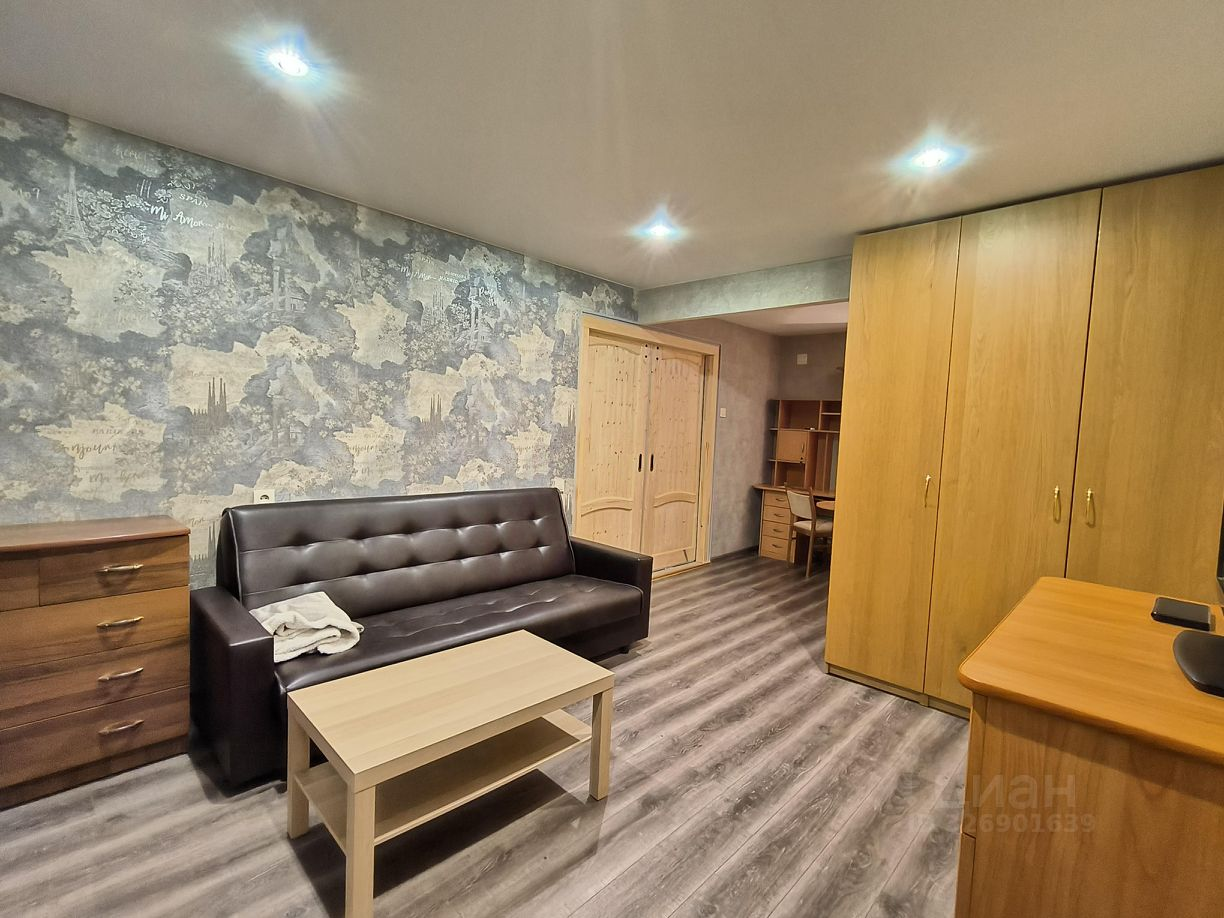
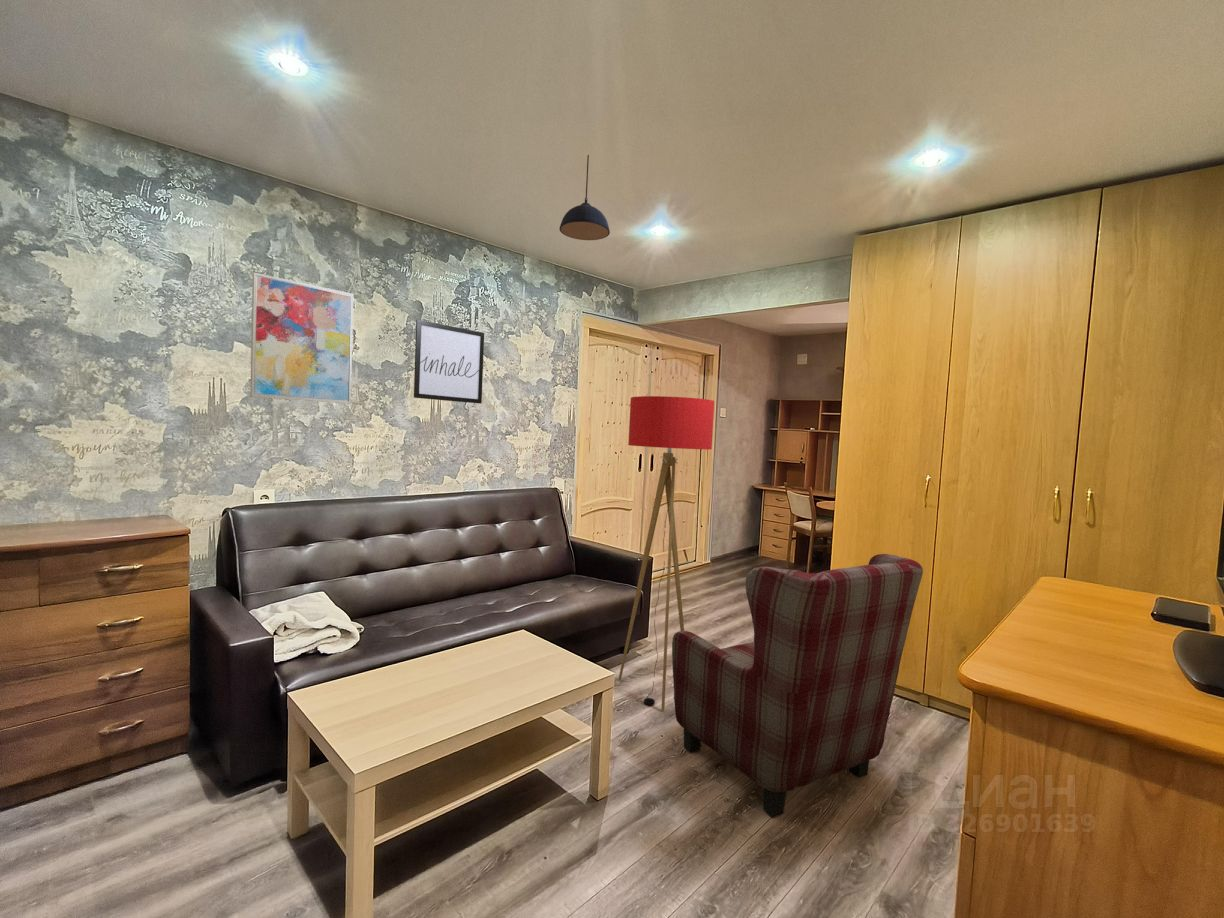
+ wall art [249,272,355,405]
+ armchair [671,553,924,819]
+ wall art [413,319,485,405]
+ pendant light [559,154,611,241]
+ floor lamp [618,395,715,712]
